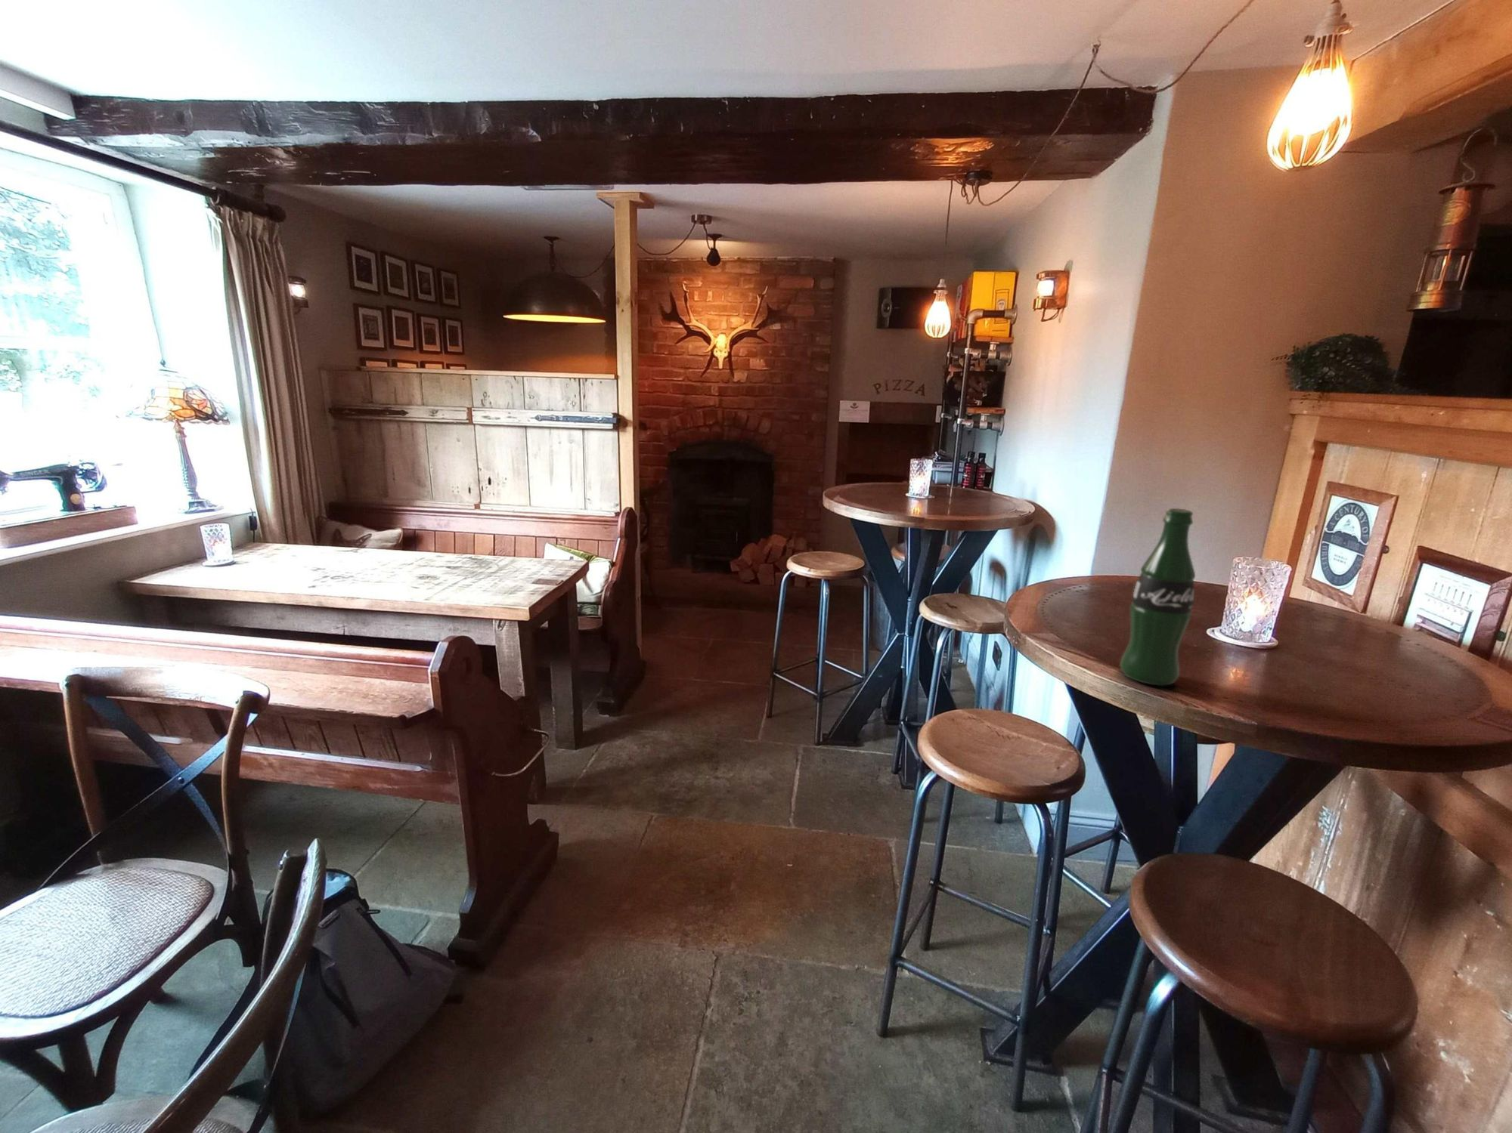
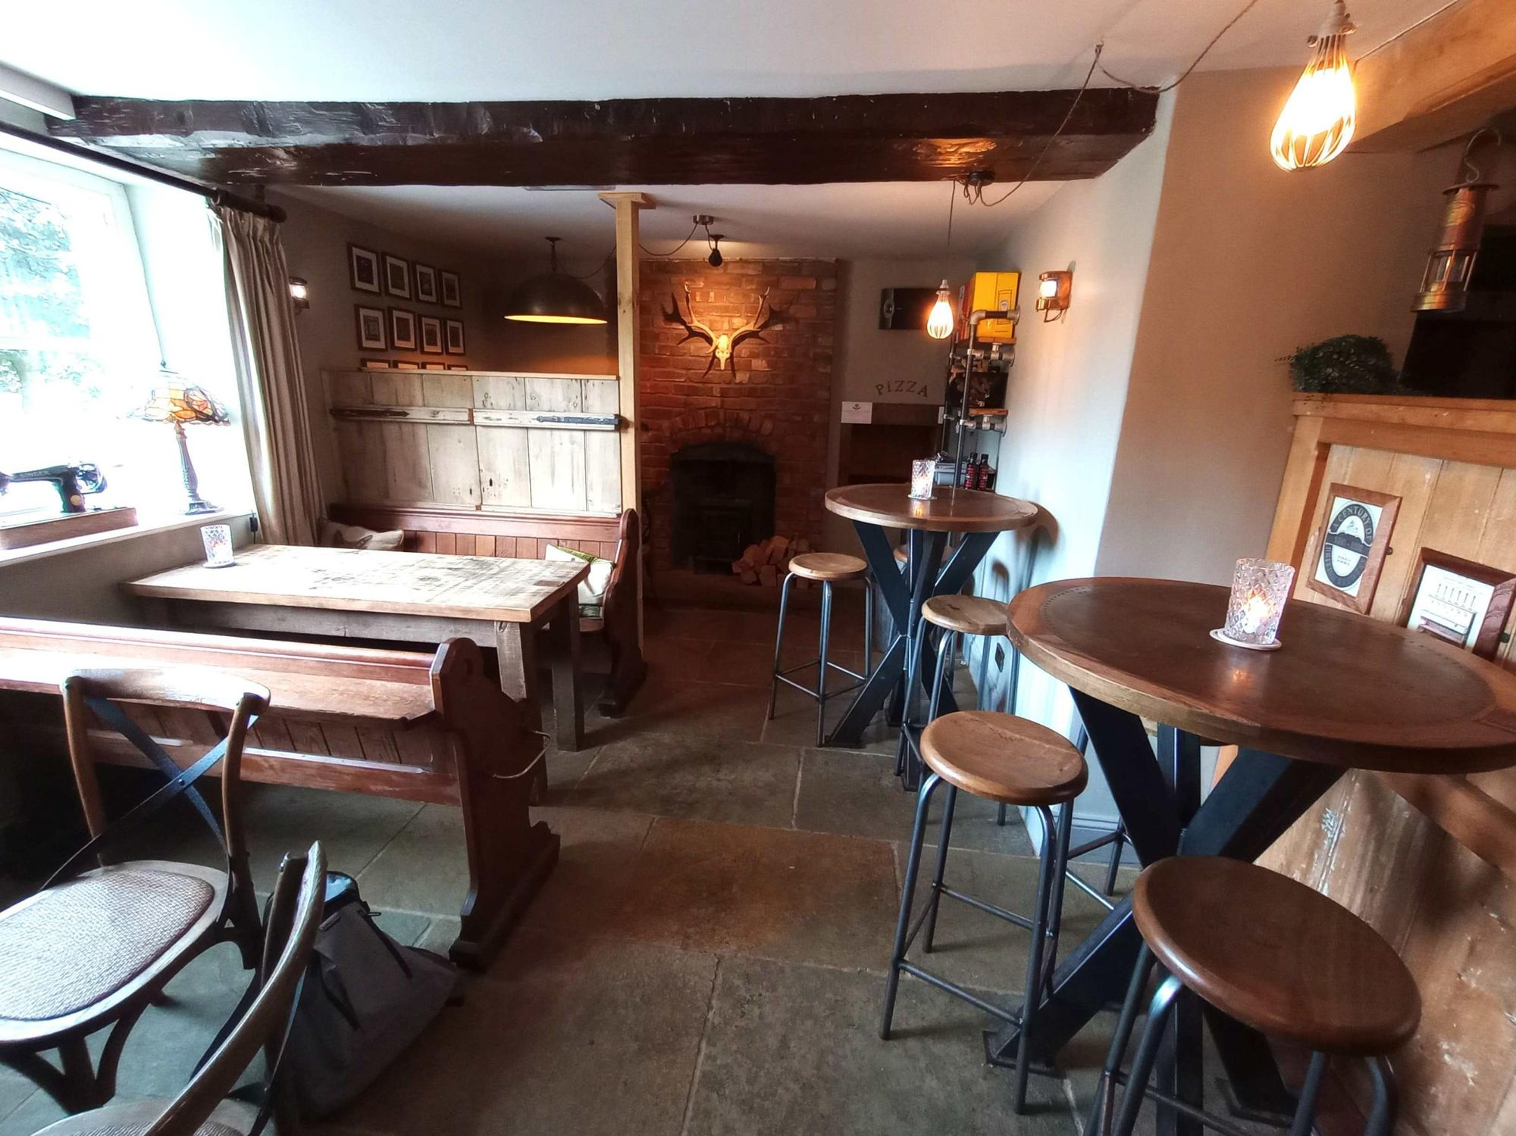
- beer bottle [1119,507,1197,687]
